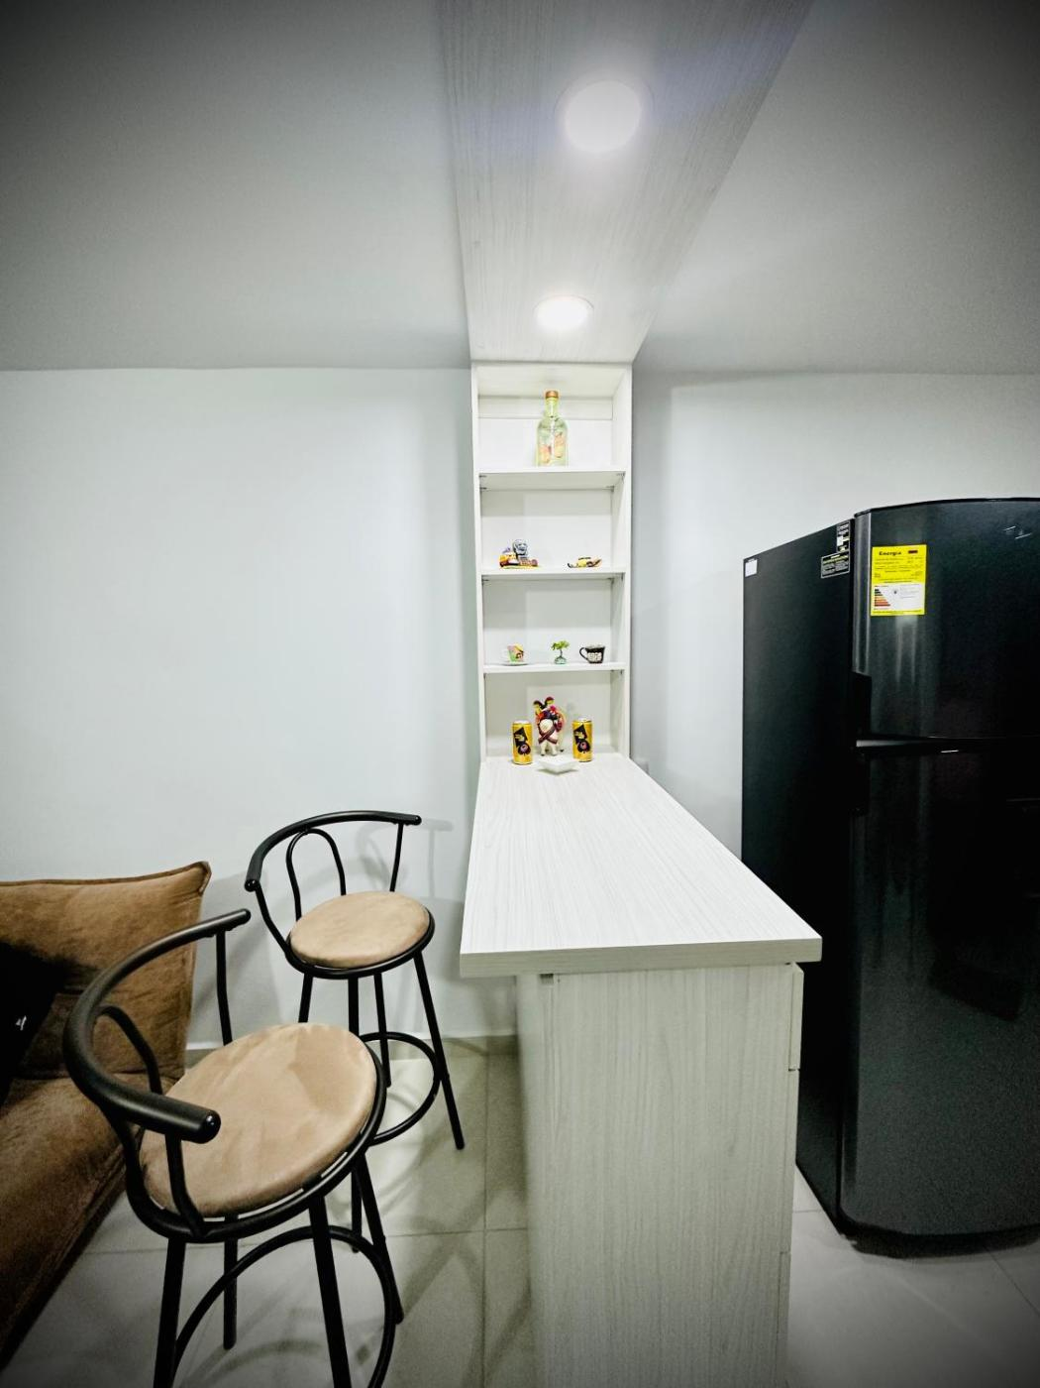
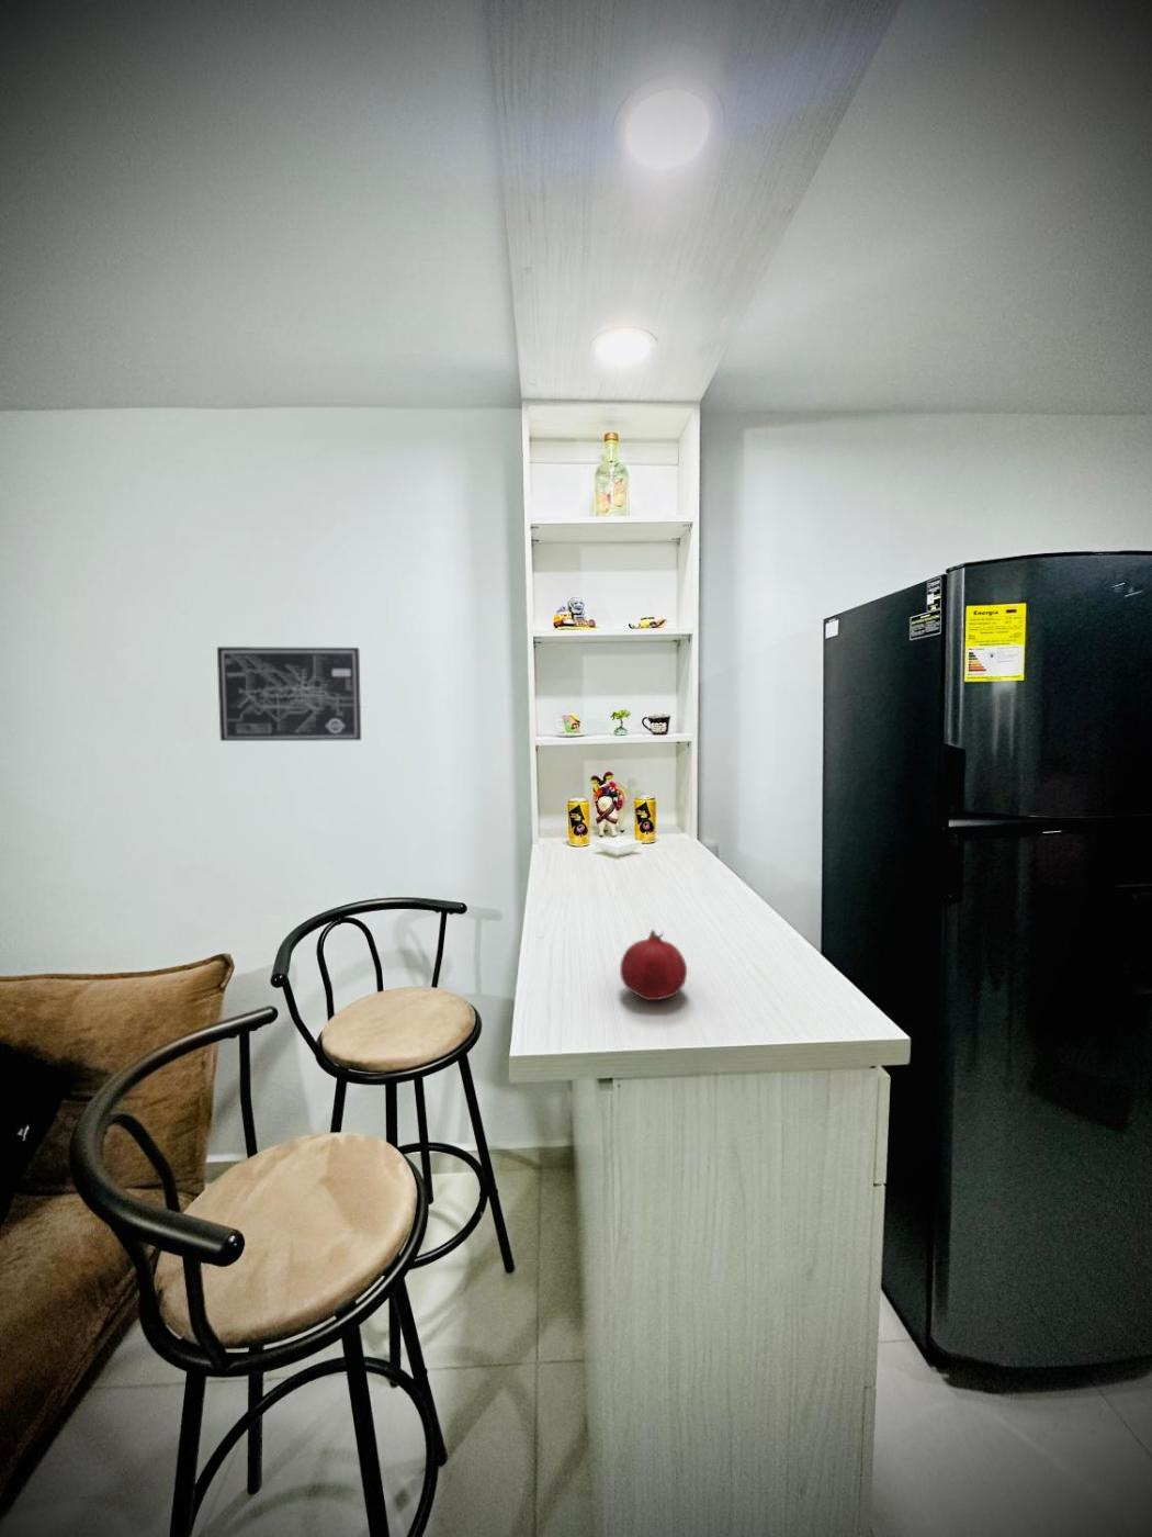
+ wall art [217,645,362,742]
+ fruit [618,928,687,1001]
